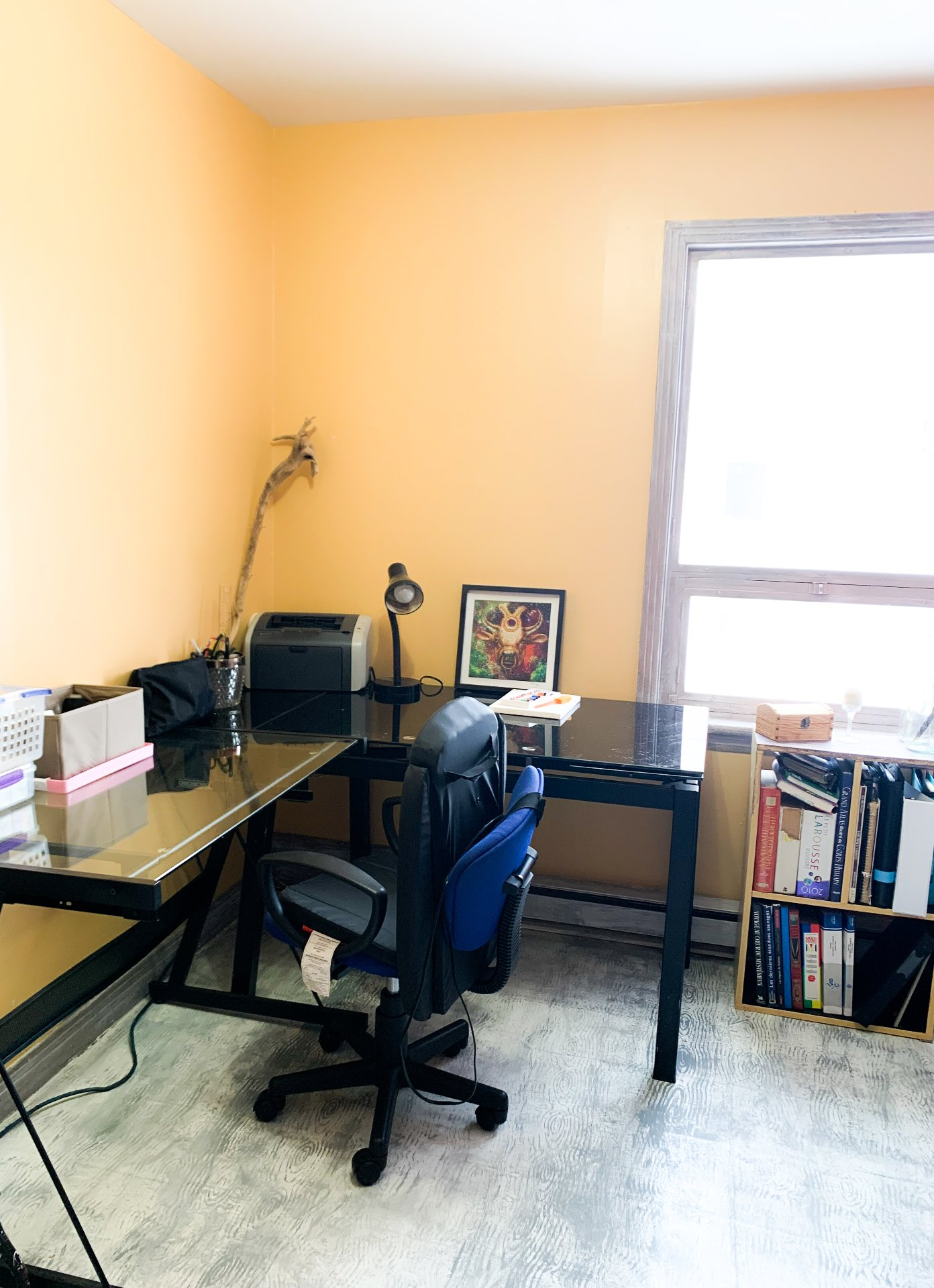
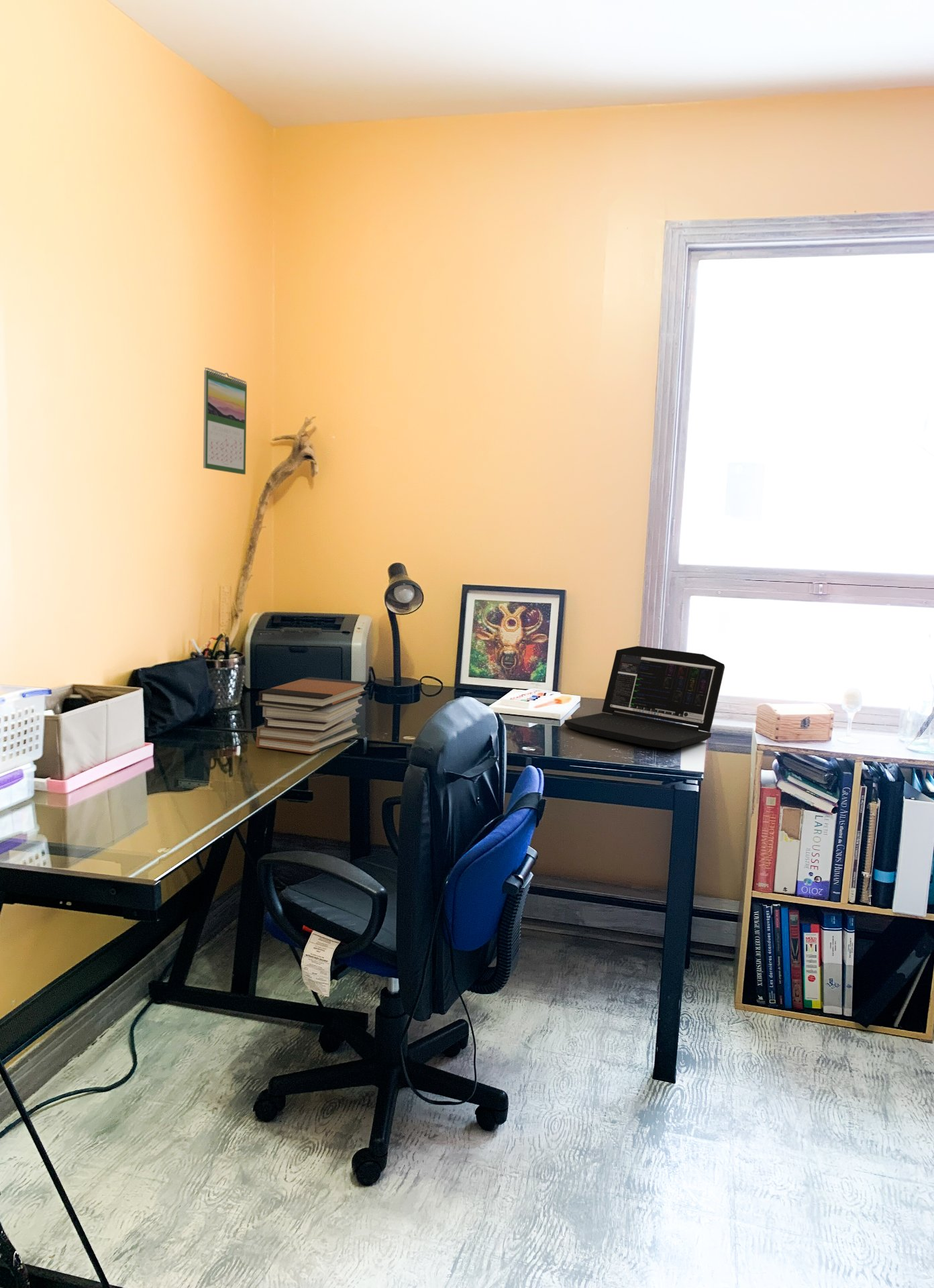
+ laptop [564,645,725,750]
+ calendar [203,367,248,475]
+ book stack [255,676,368,755]
